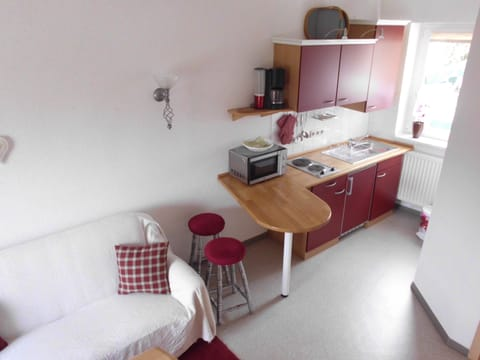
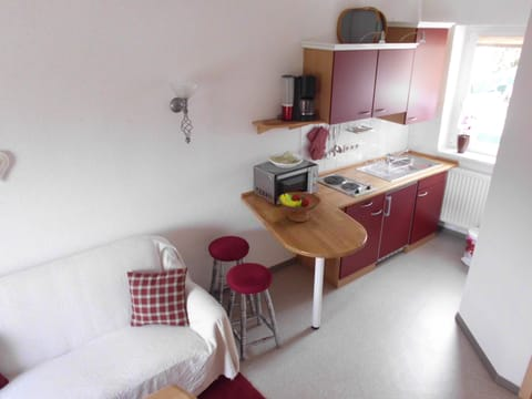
+ fruit bowl [277,191,321,223]
